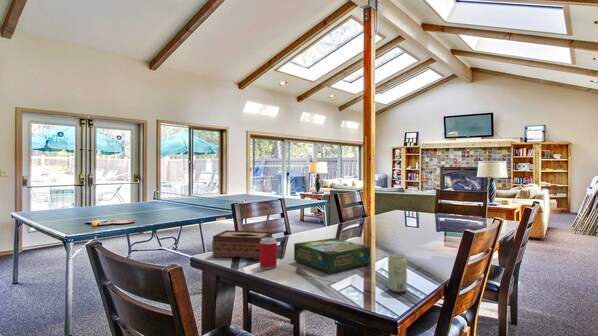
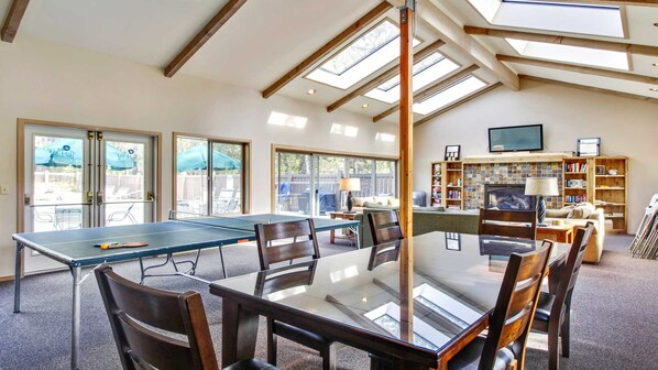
- board game [293,237,371,274]
- tissue box [211,229,274,260]
- beverage can [259,237,278,270]
- beverage can [387,253,408,293]
